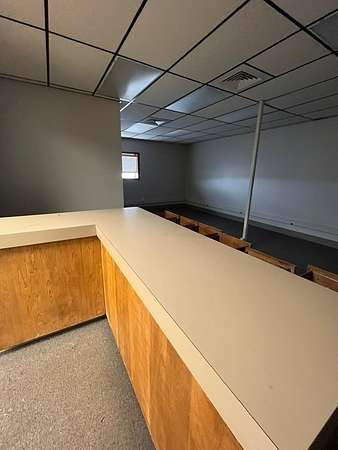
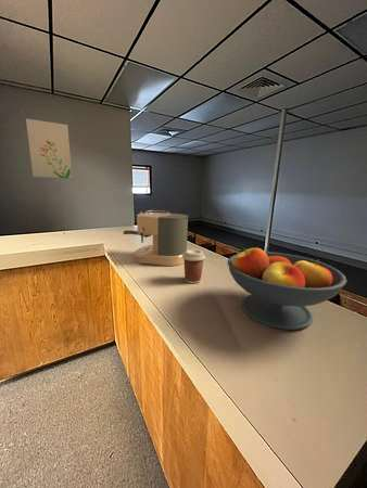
+ fruit bowl [226,247,347,331]
+ wall art [25,117,73,179]
+ coffee cup [182,248,206,284]
+ coffee maker [123,209,189,267]
